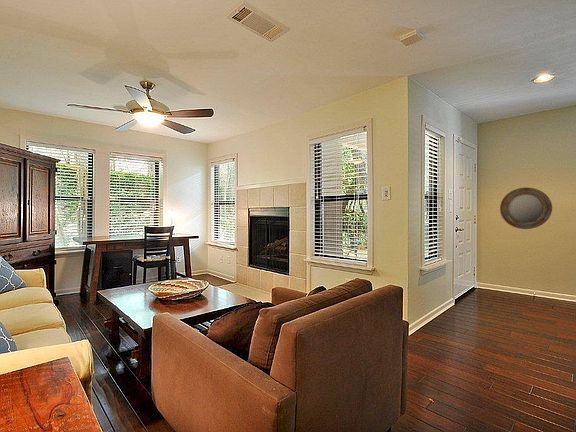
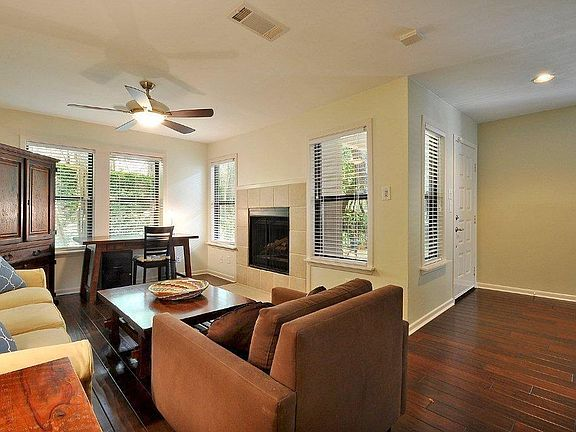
- home mirror [499,186,553,230]
